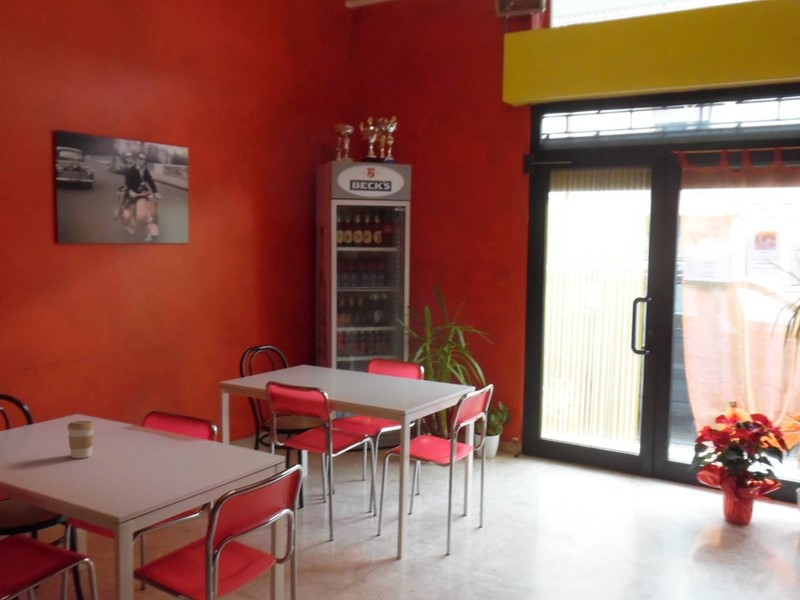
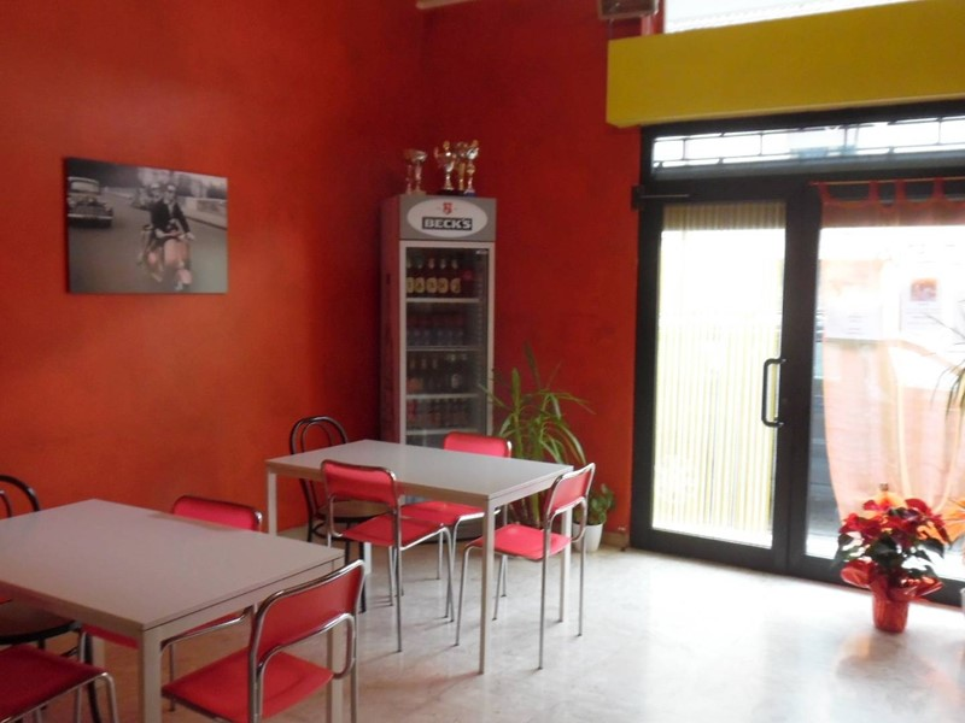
- coffee cup [66,420,96,459]
